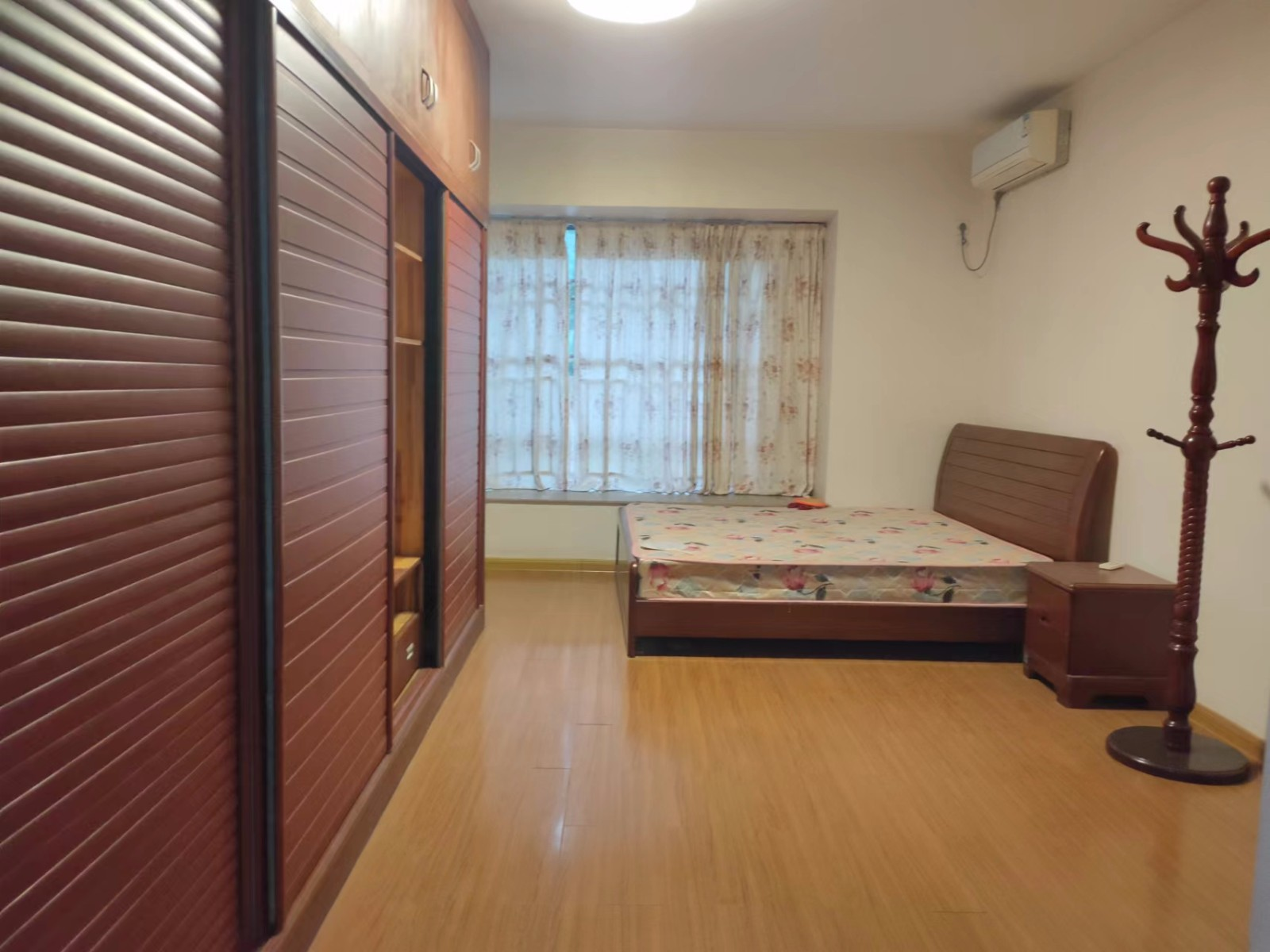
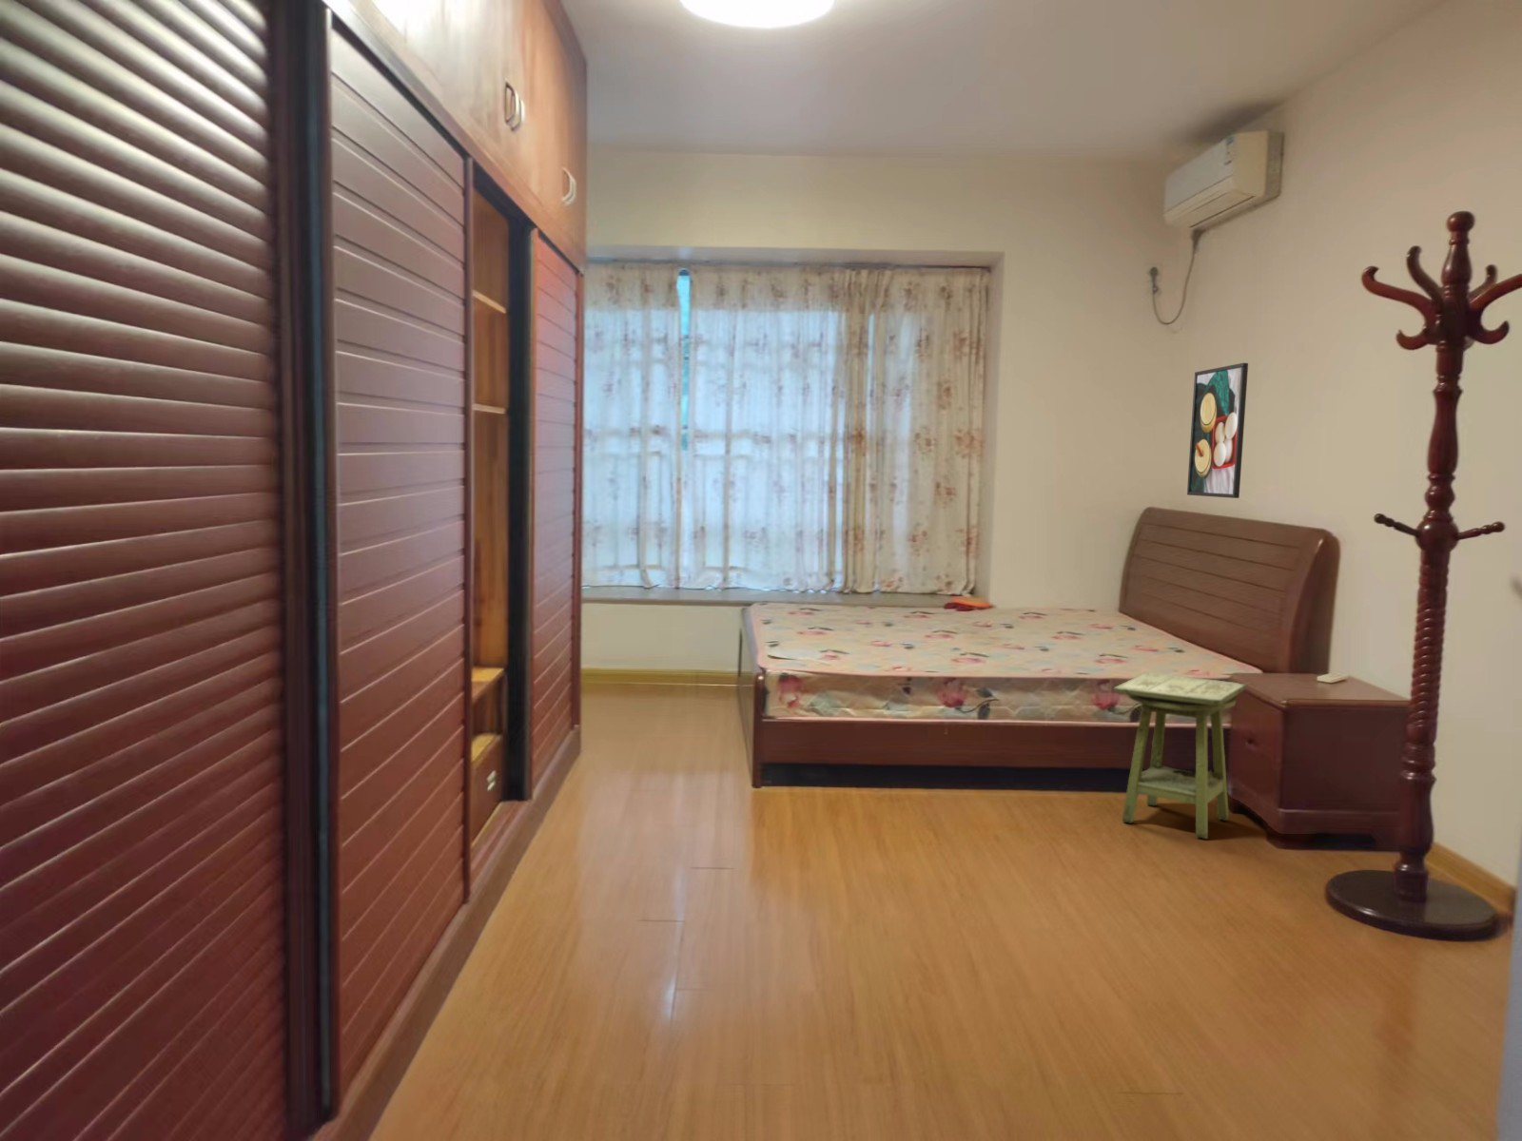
+ side table [1112,671,1248,840]
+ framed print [1186,362,1249,500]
